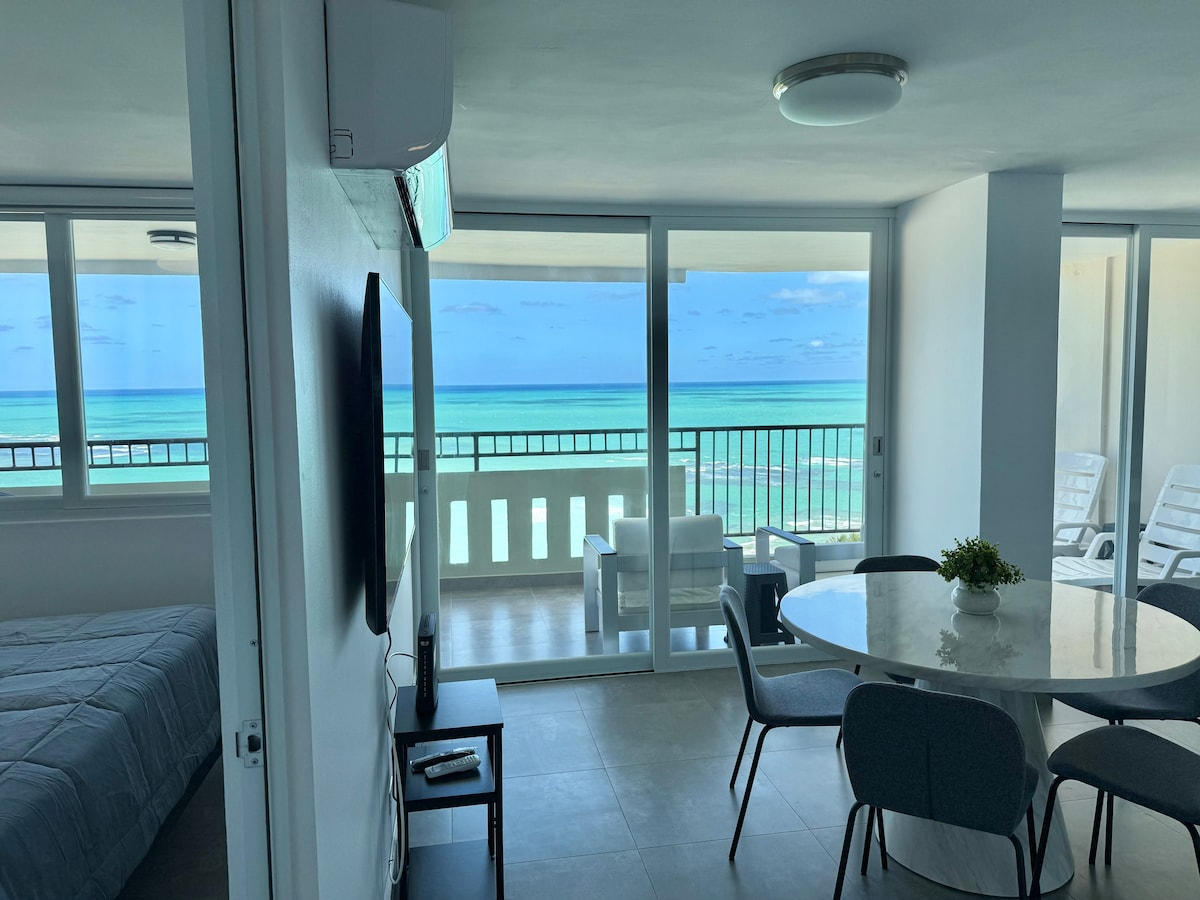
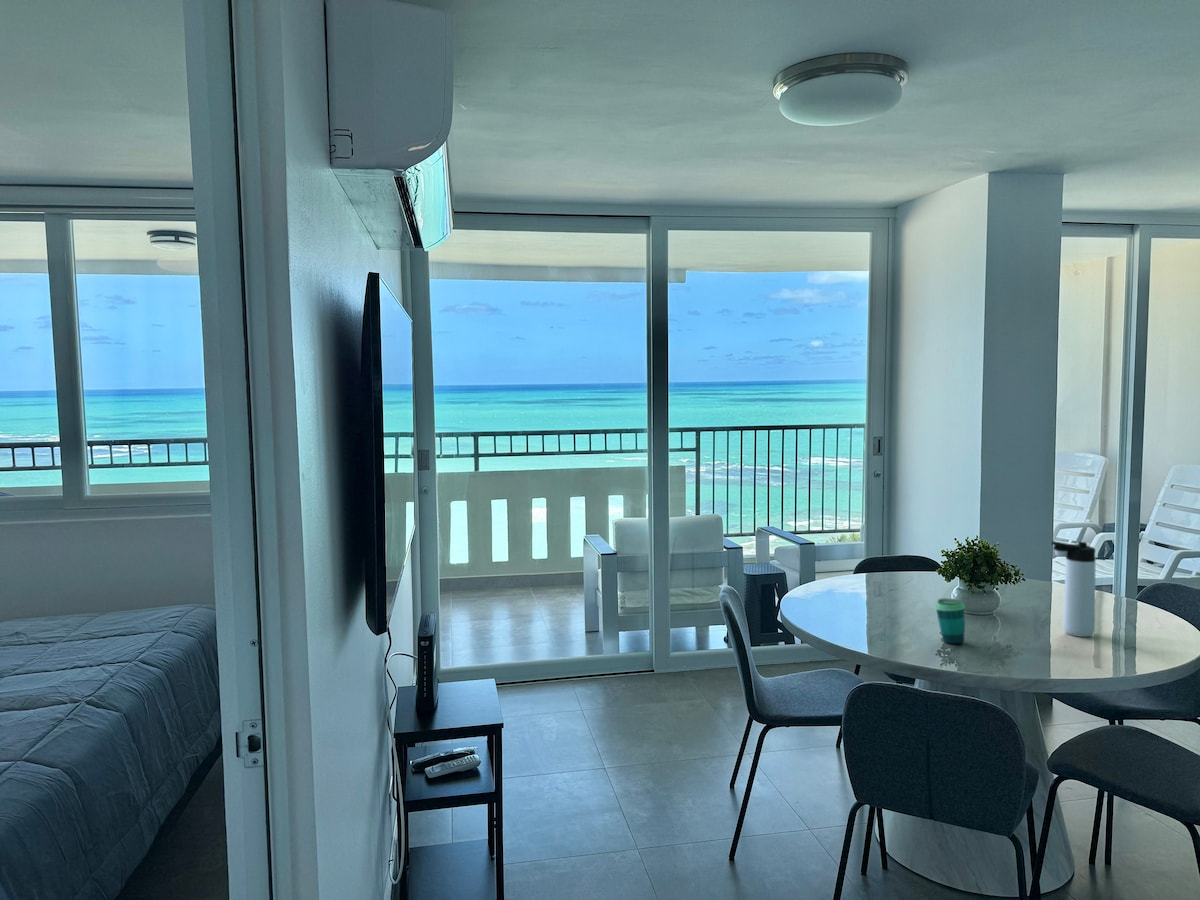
+ thermos bottle [1050,540,1097,638]
+ cup [934,597,966,645]
